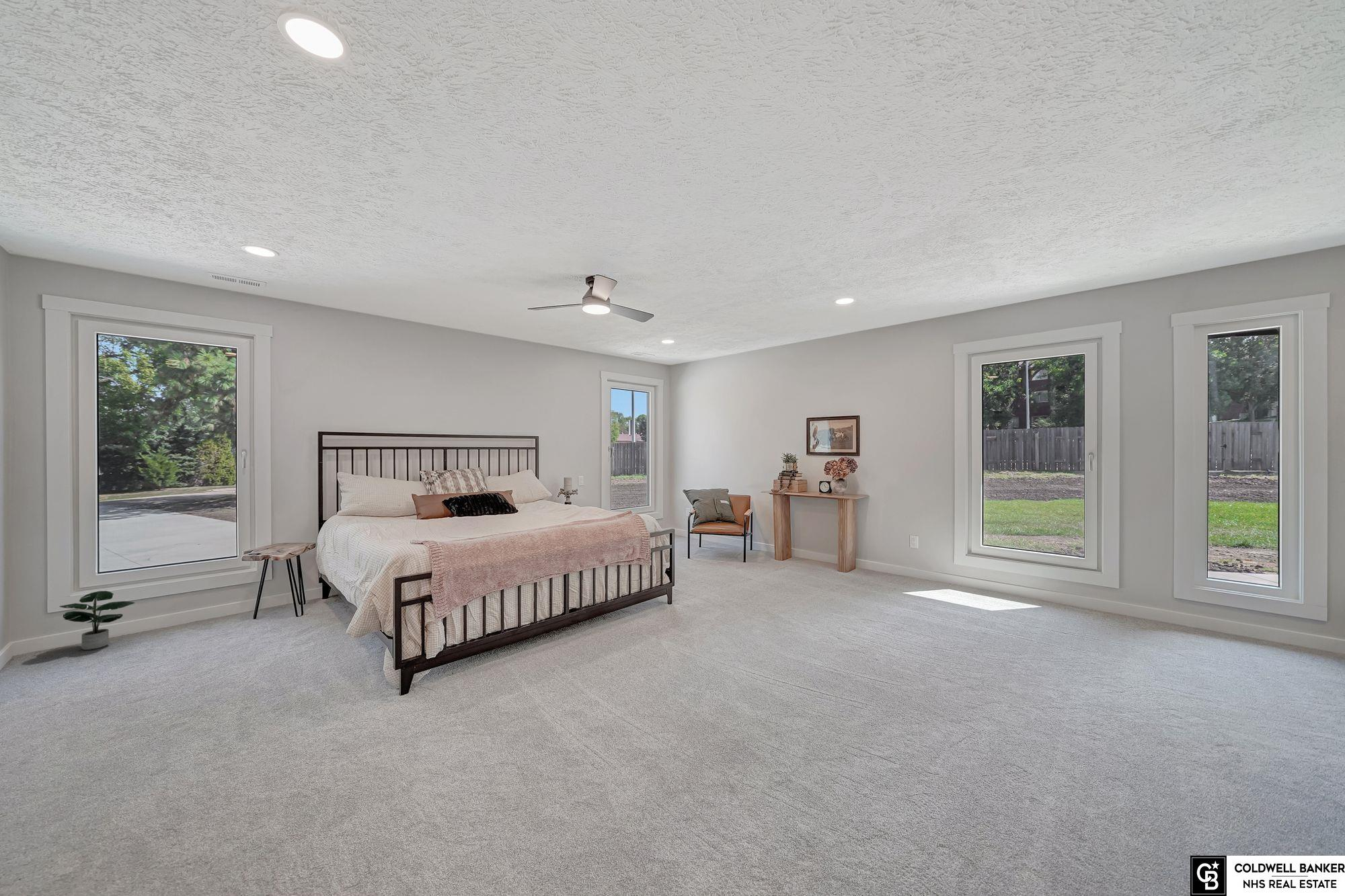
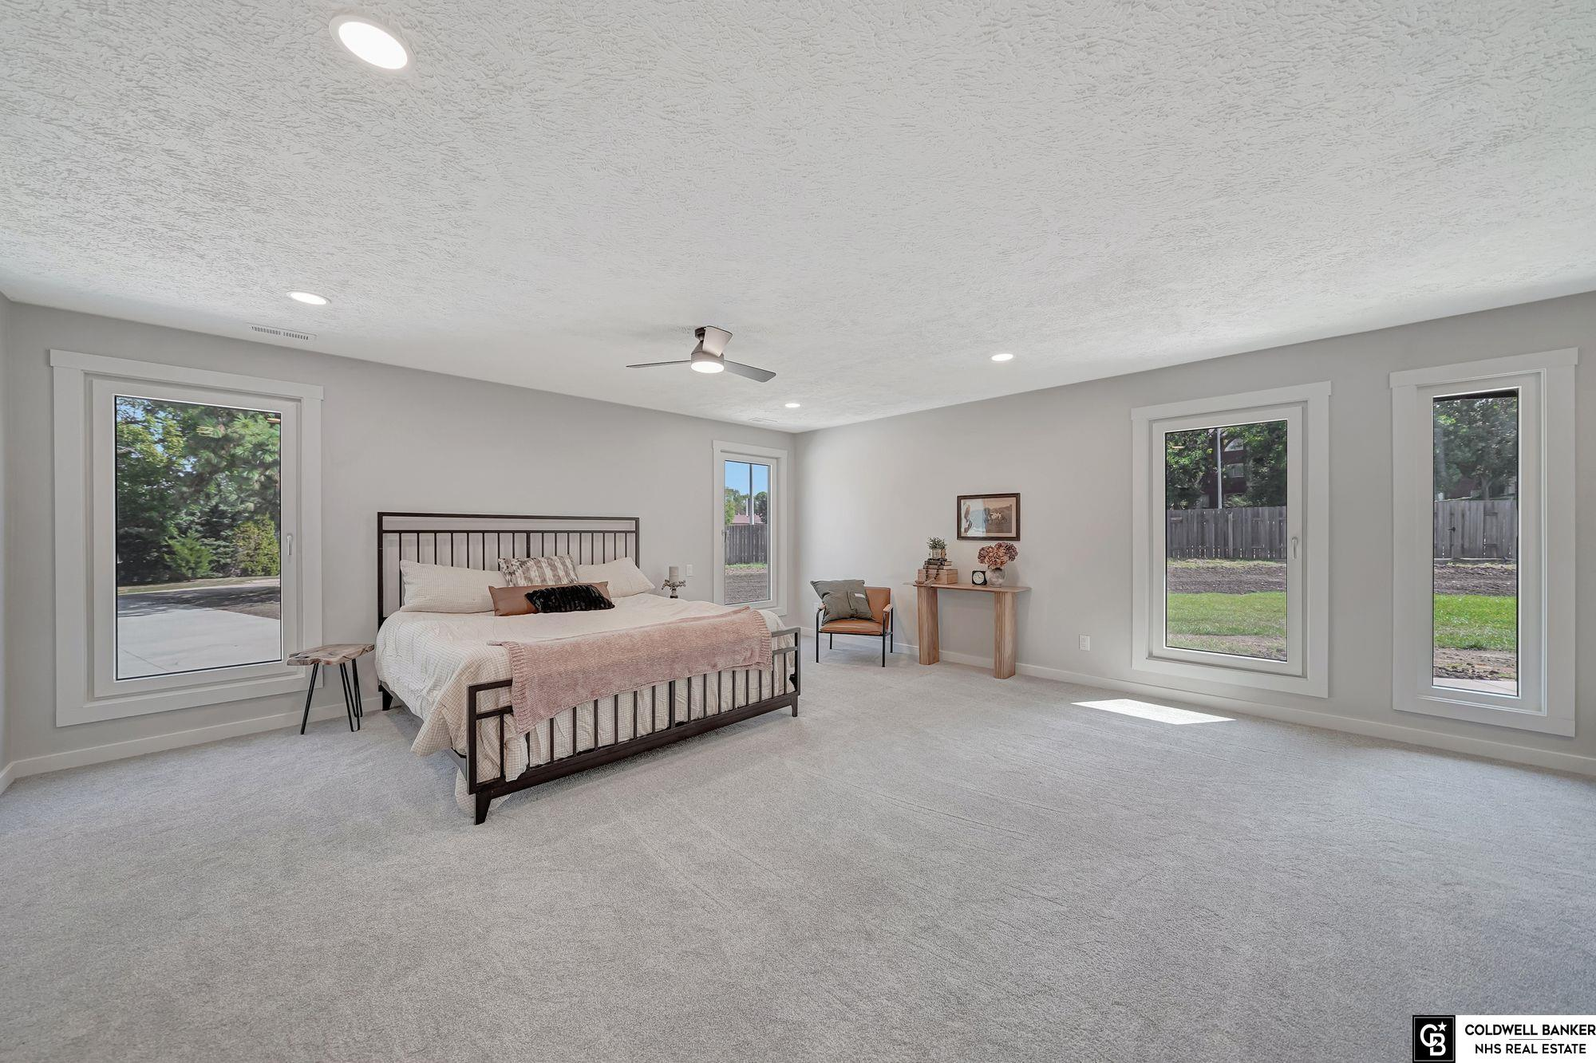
- potted plant [59,590,136,651]
